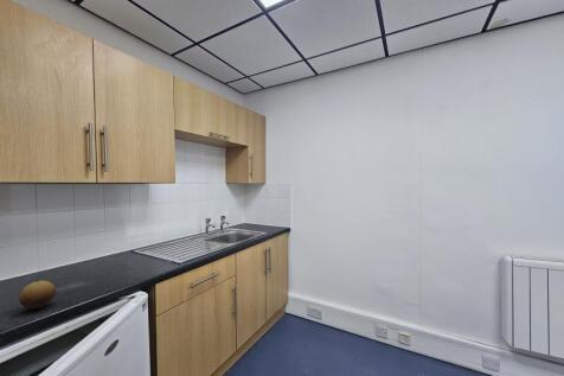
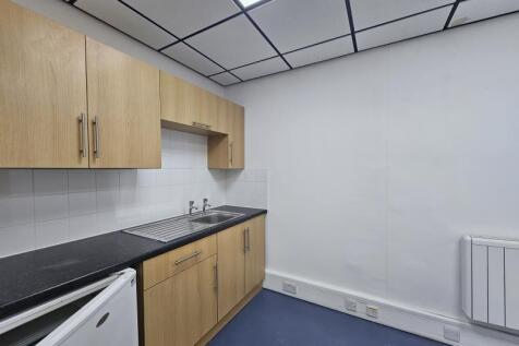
- fruit [18,280,57,311]
